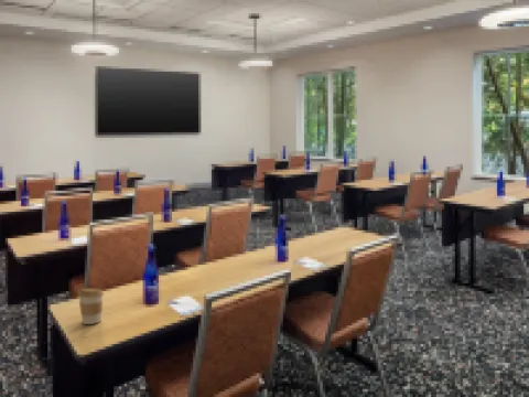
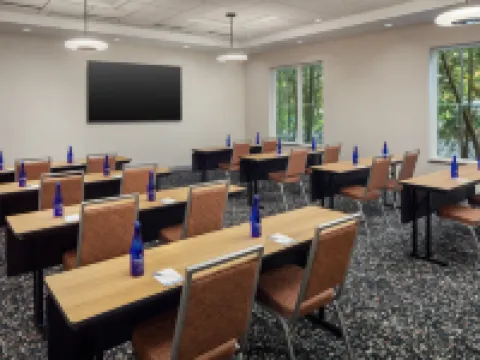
- coffee cup [77,287,105,325]
